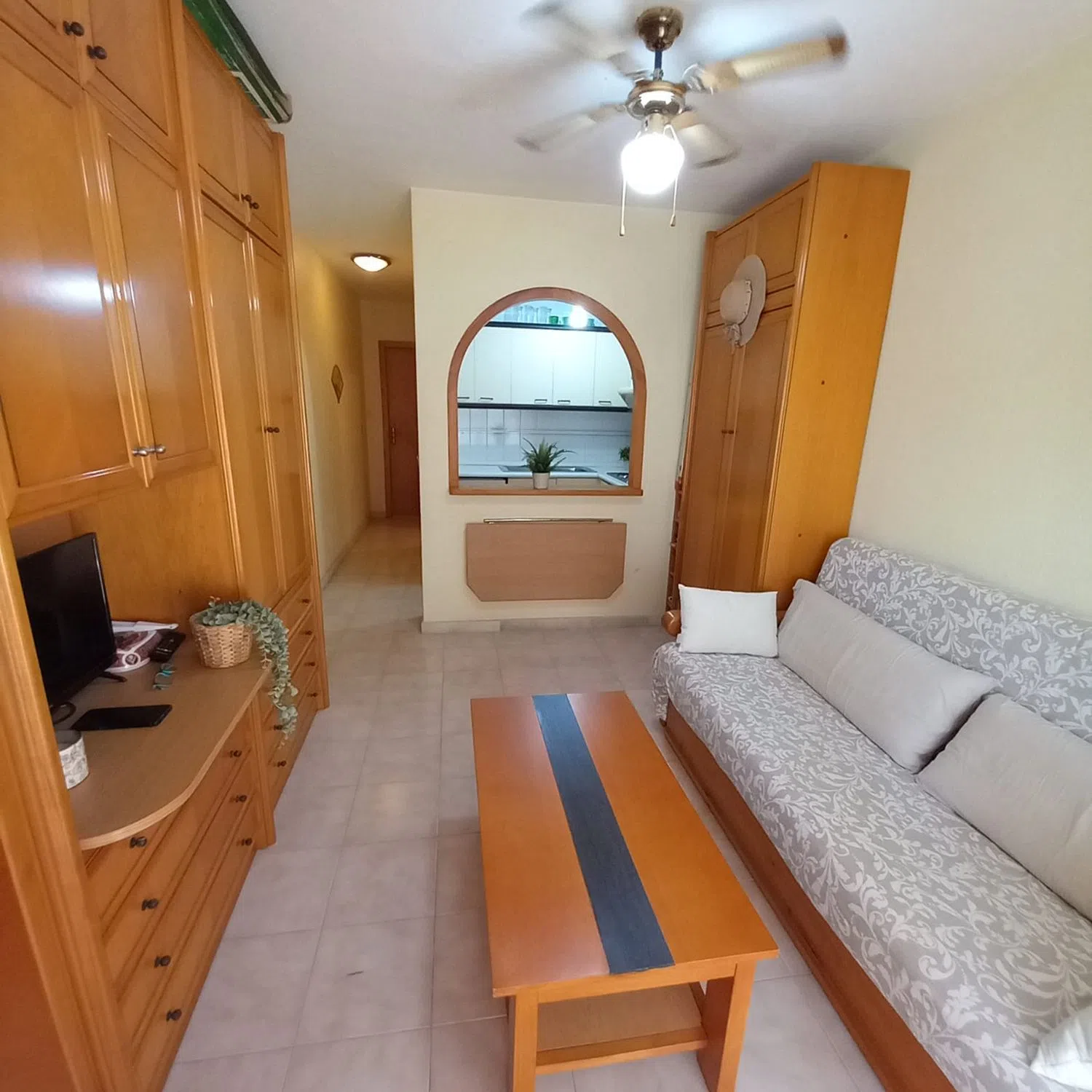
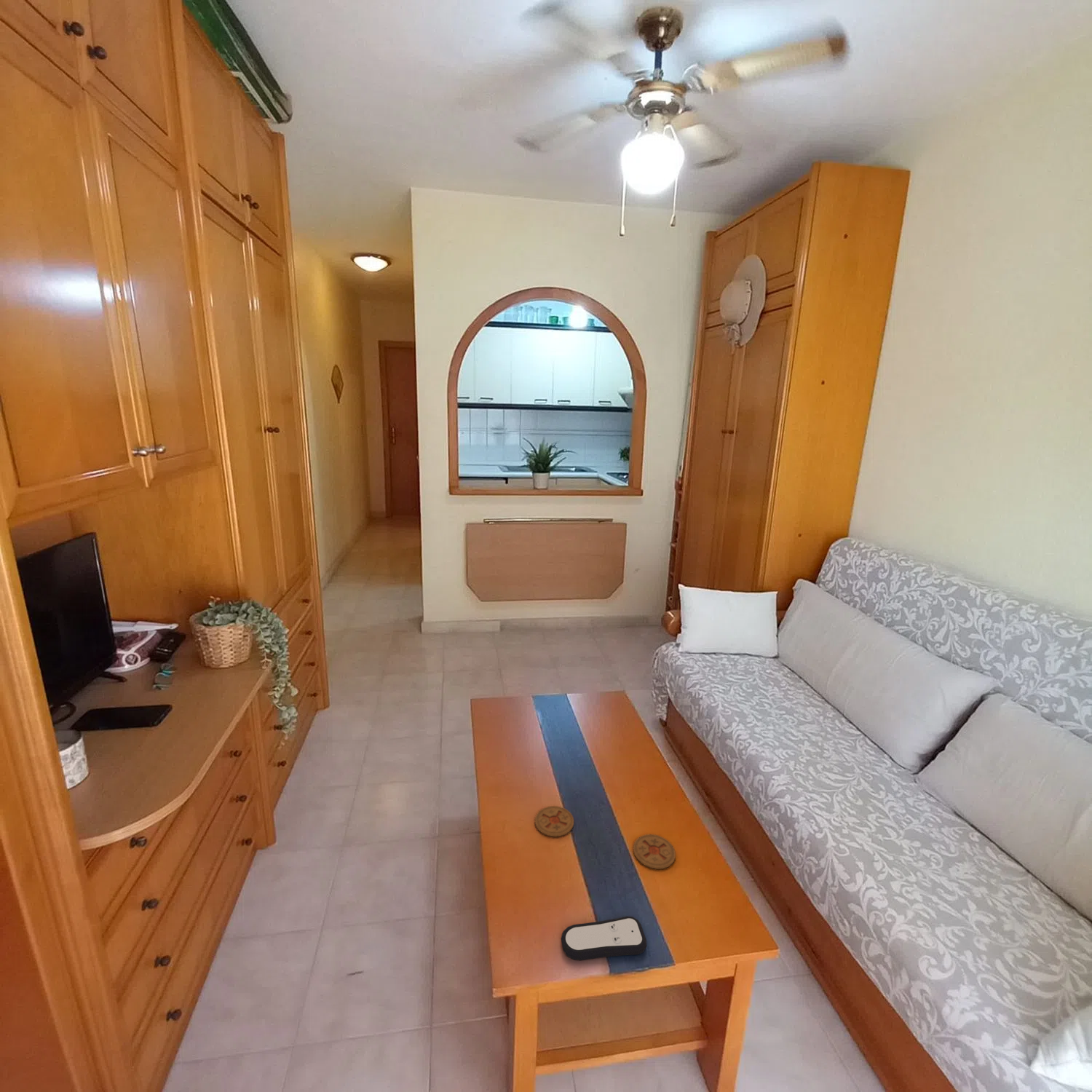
+ coaster [534,805,574,837]
+ coaster [633,834,676,870]
+ remote control [561,916,647,961]
